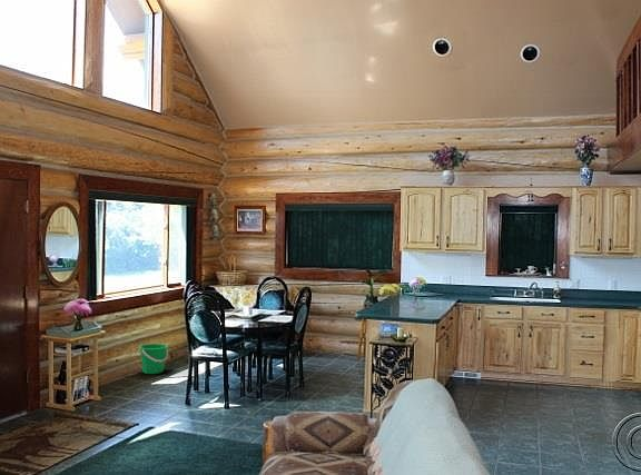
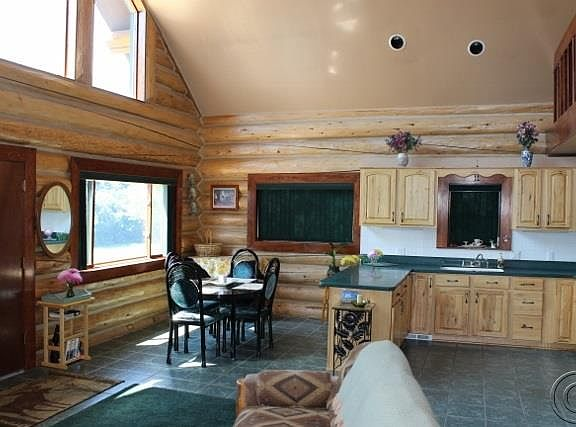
- bucket [138,343,169,375]
